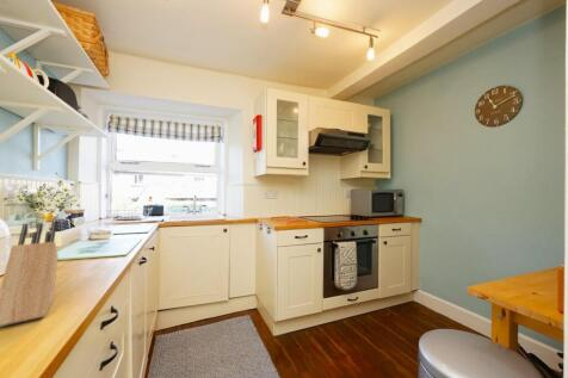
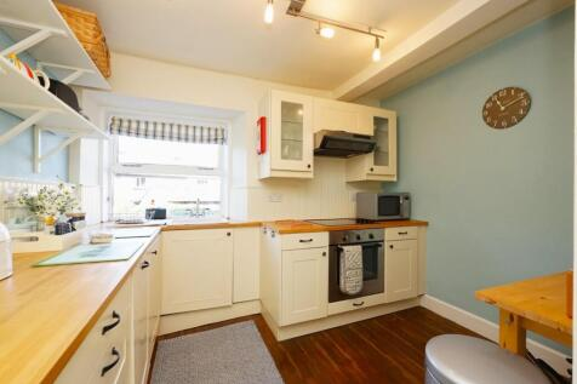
- knife block [0,221,60,328]
